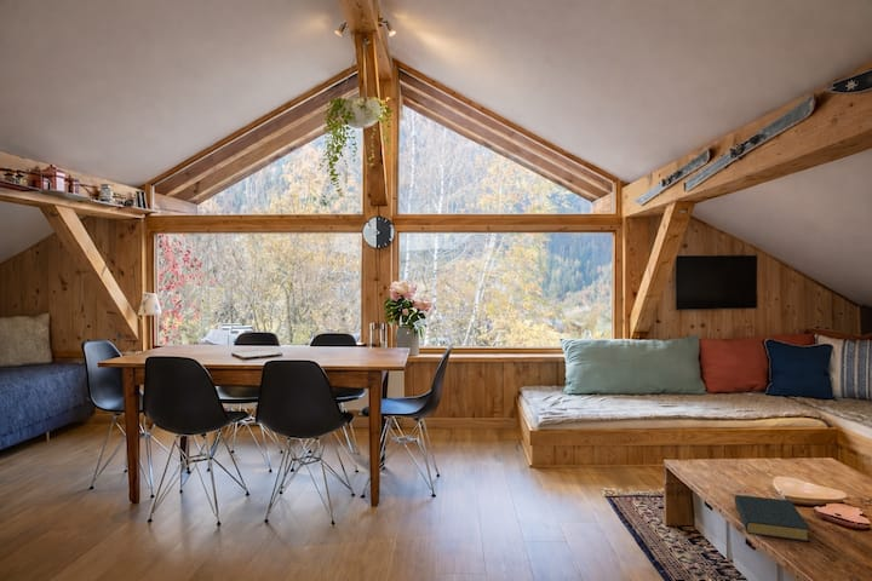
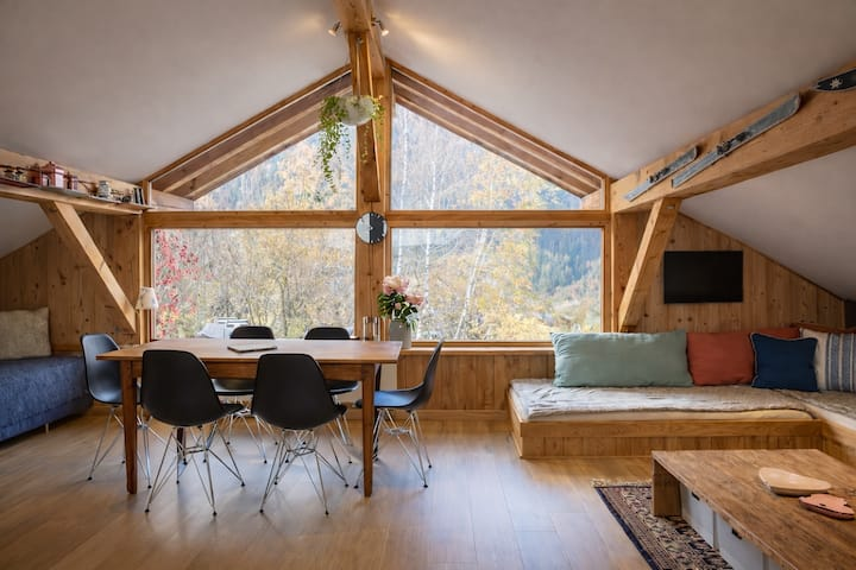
- hardback book [734,494,811,543]
